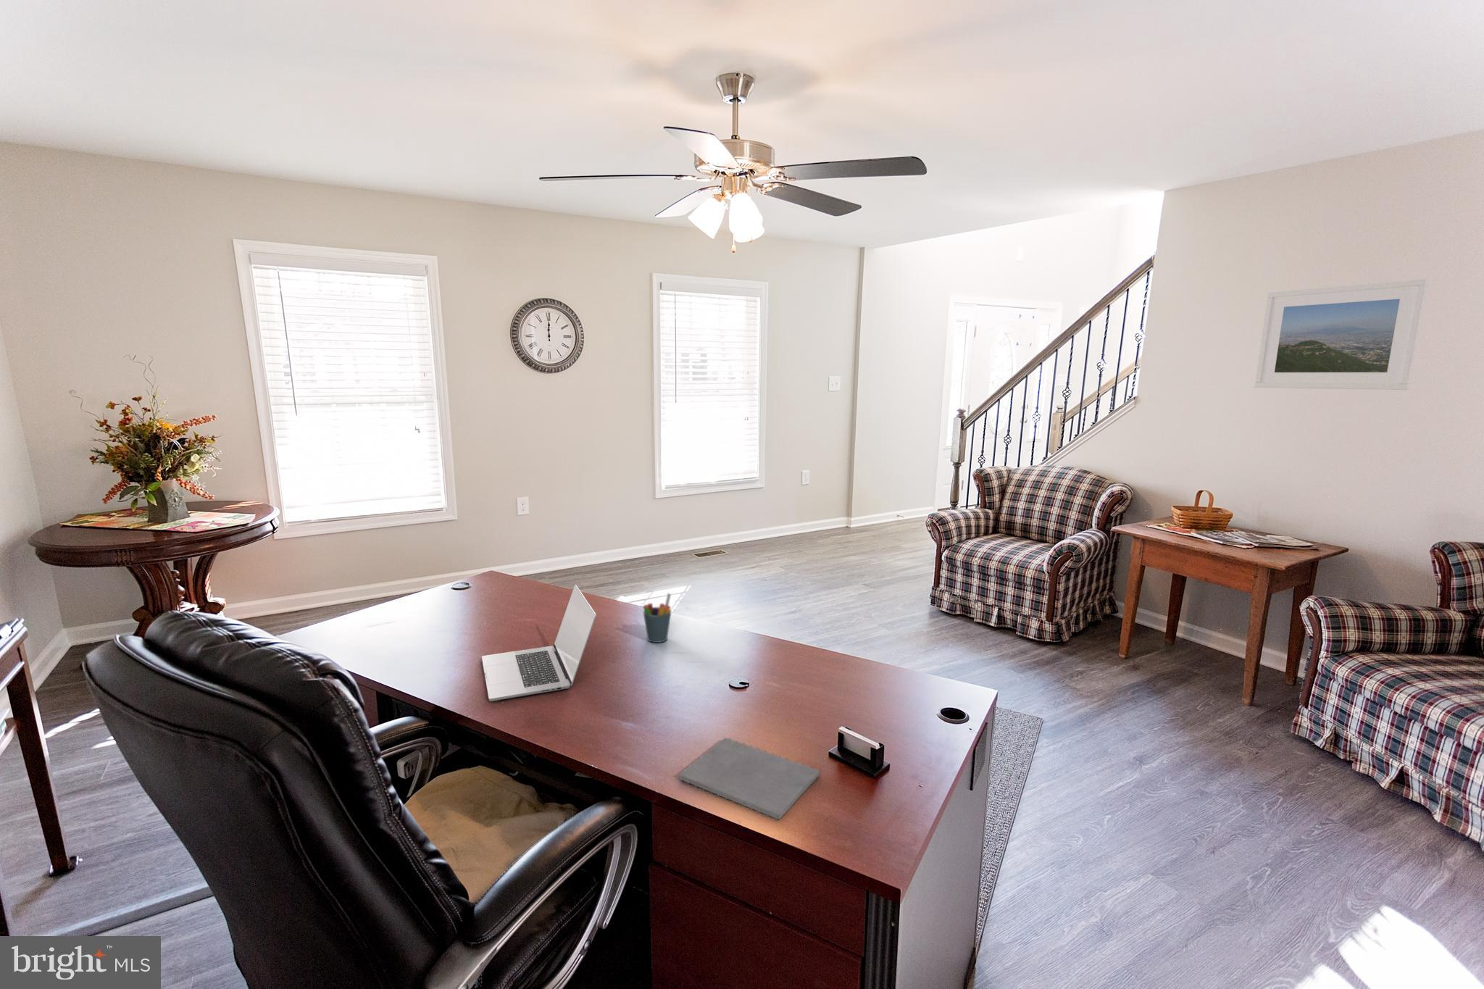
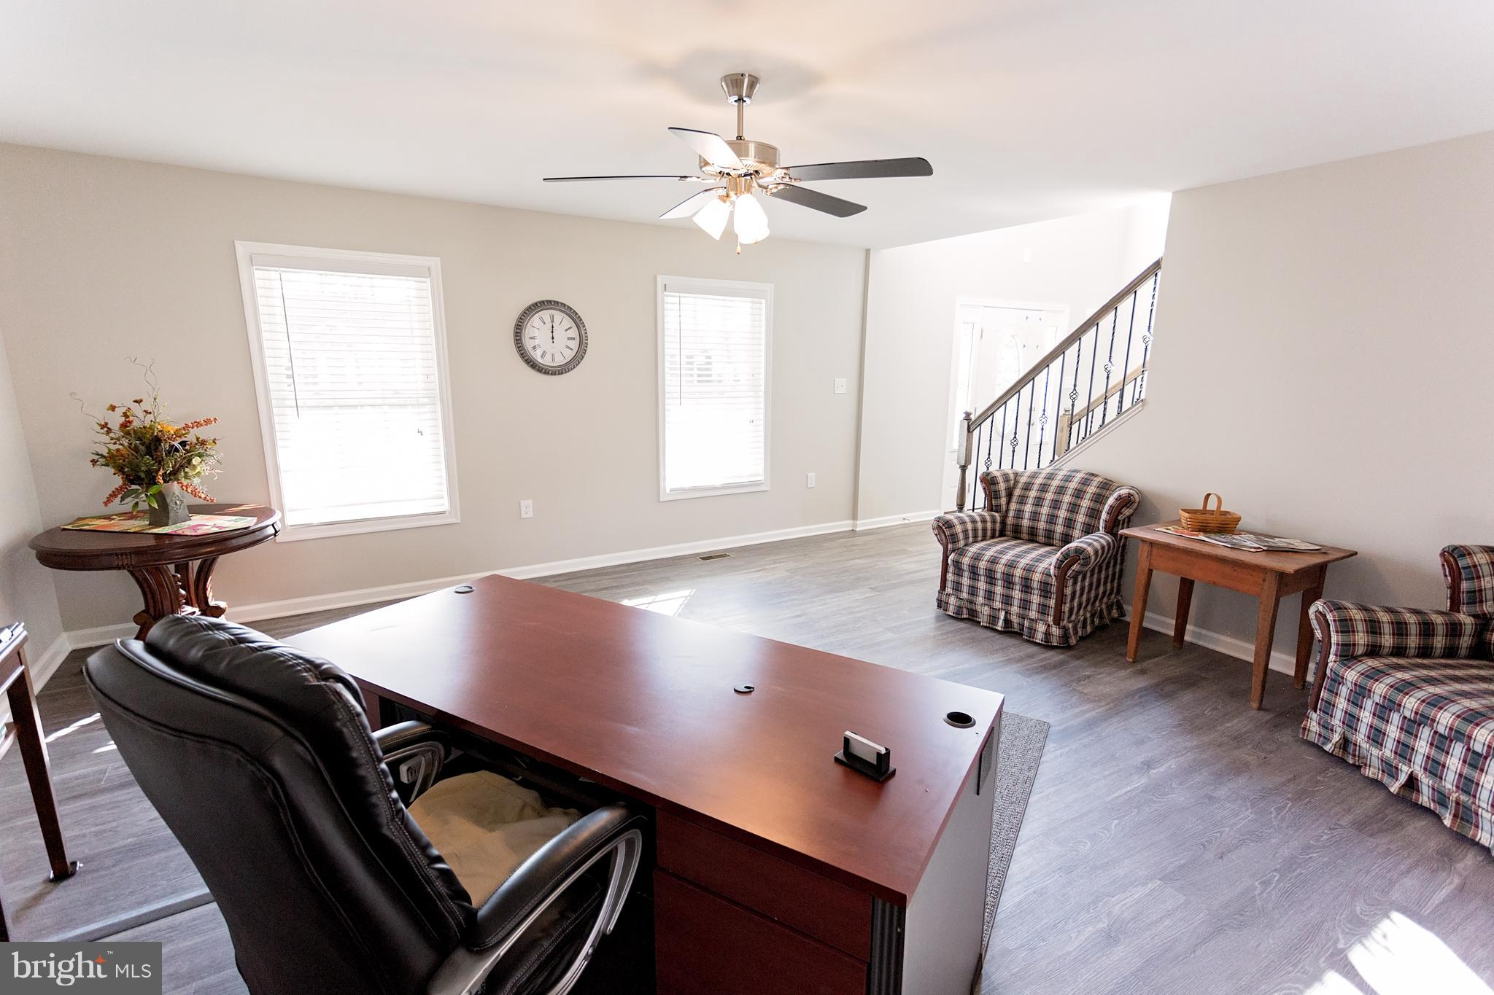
- laptop [481,584,597,702]
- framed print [1253,278,1428,391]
- pen holder [642,593,672,644]
- notepad [679,737,820,821]
